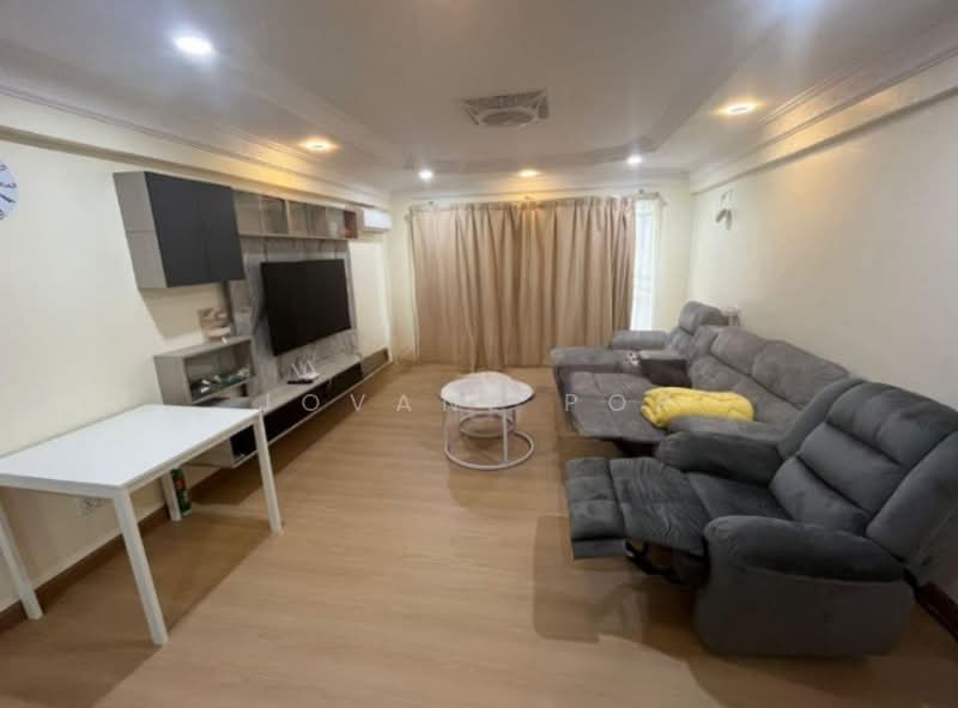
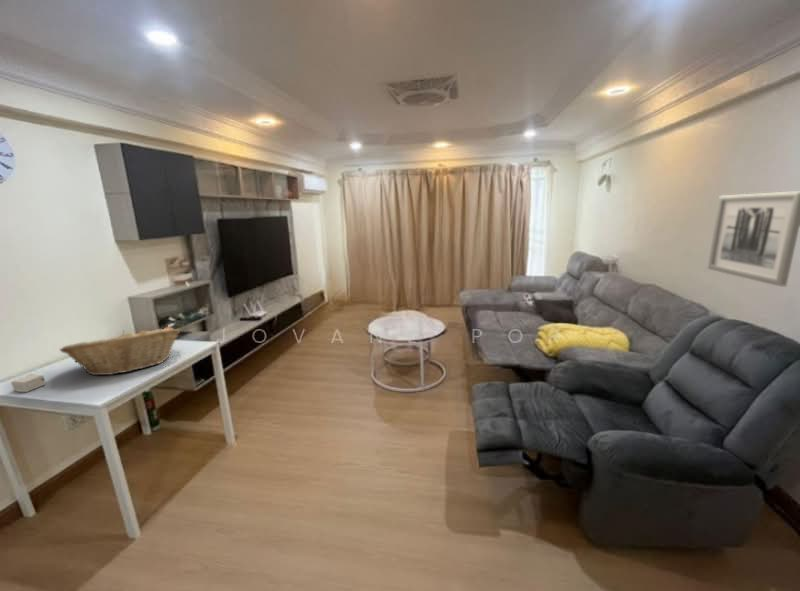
+ wall art [707,190,800,287]
+ small box [10,373,47,393]
+ fruit basket [59,326,181,376]
